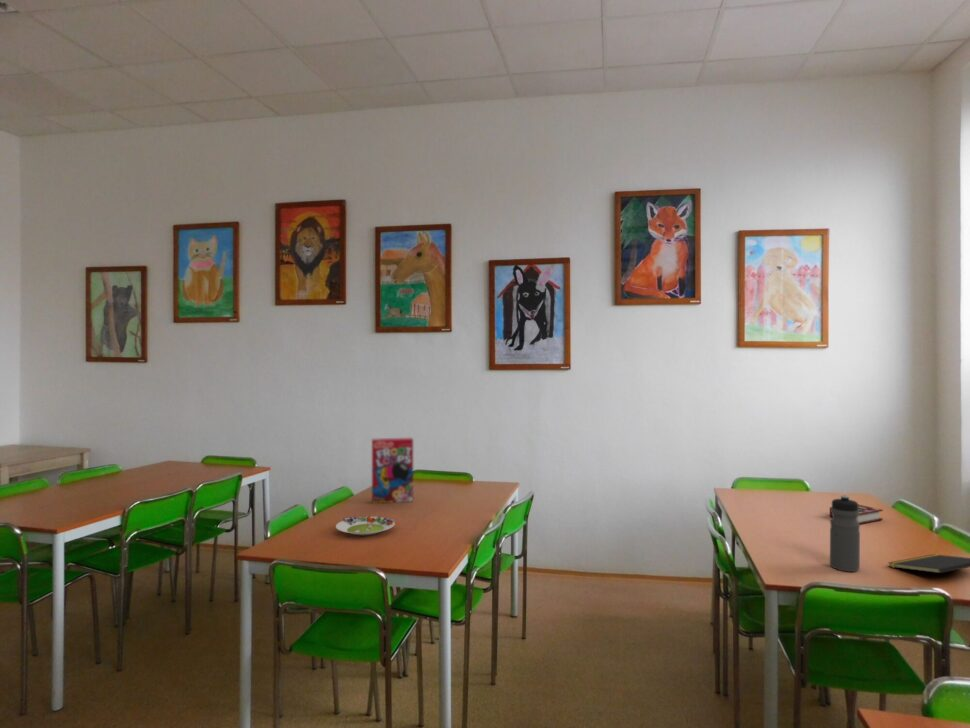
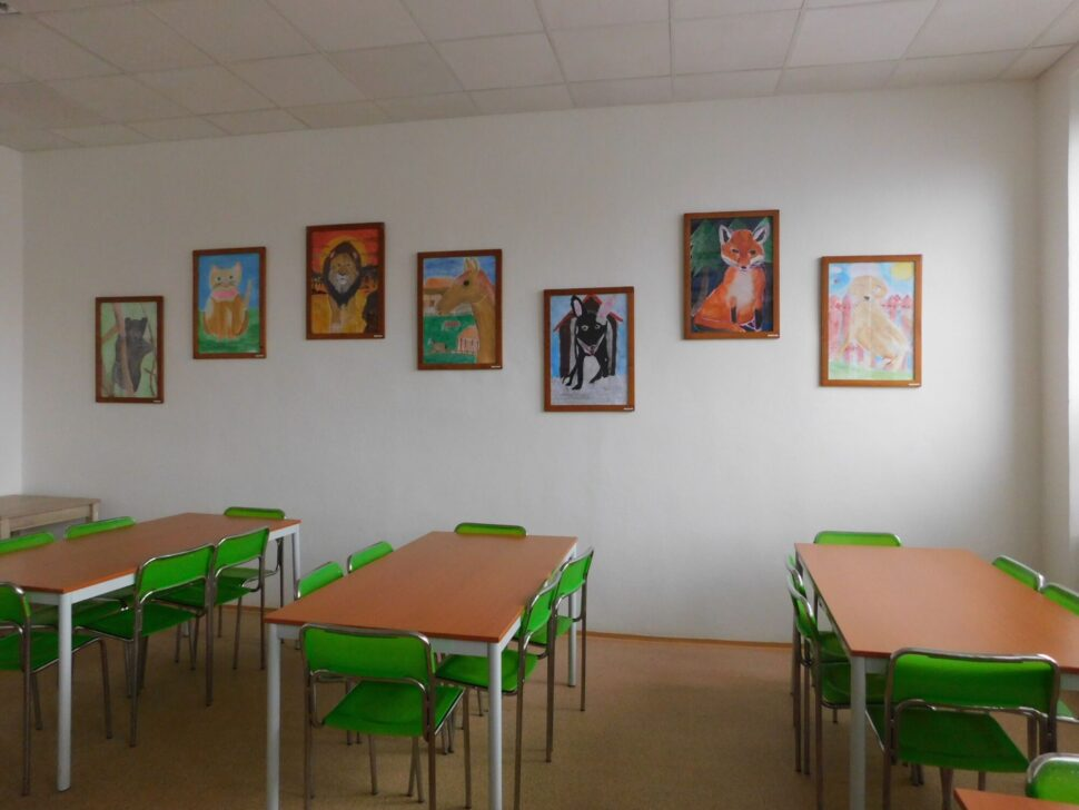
- book [829,503,884,525]
- notepad [887,553,970,574]
- cereal box [371,437,414,505]
- salad plate [335,515,396,536]
- water bottle [829,494,861,573]
